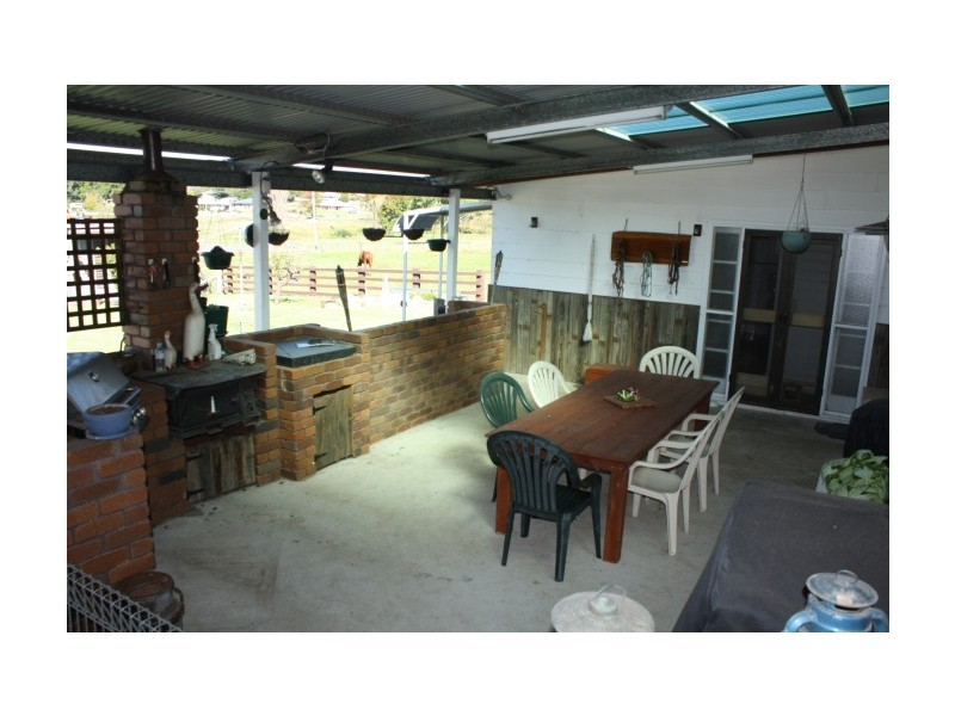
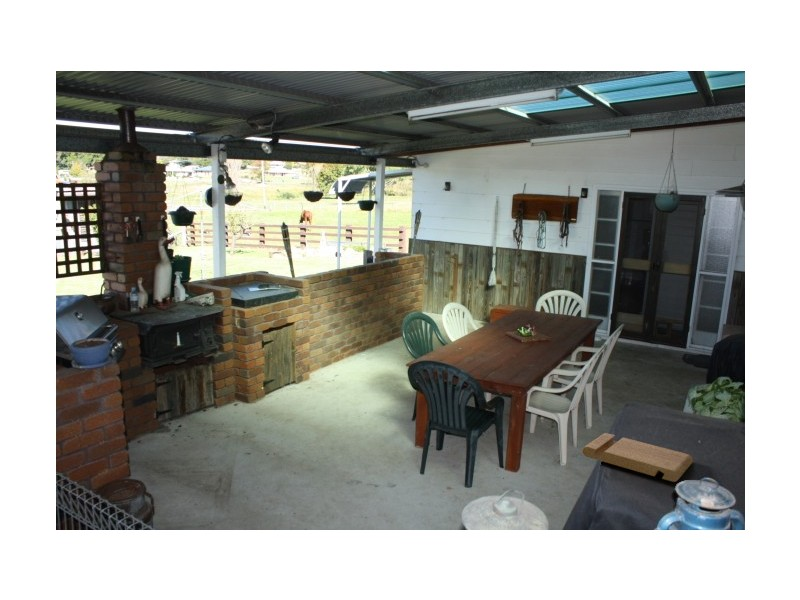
+ cutting board [581,432,694,483]
